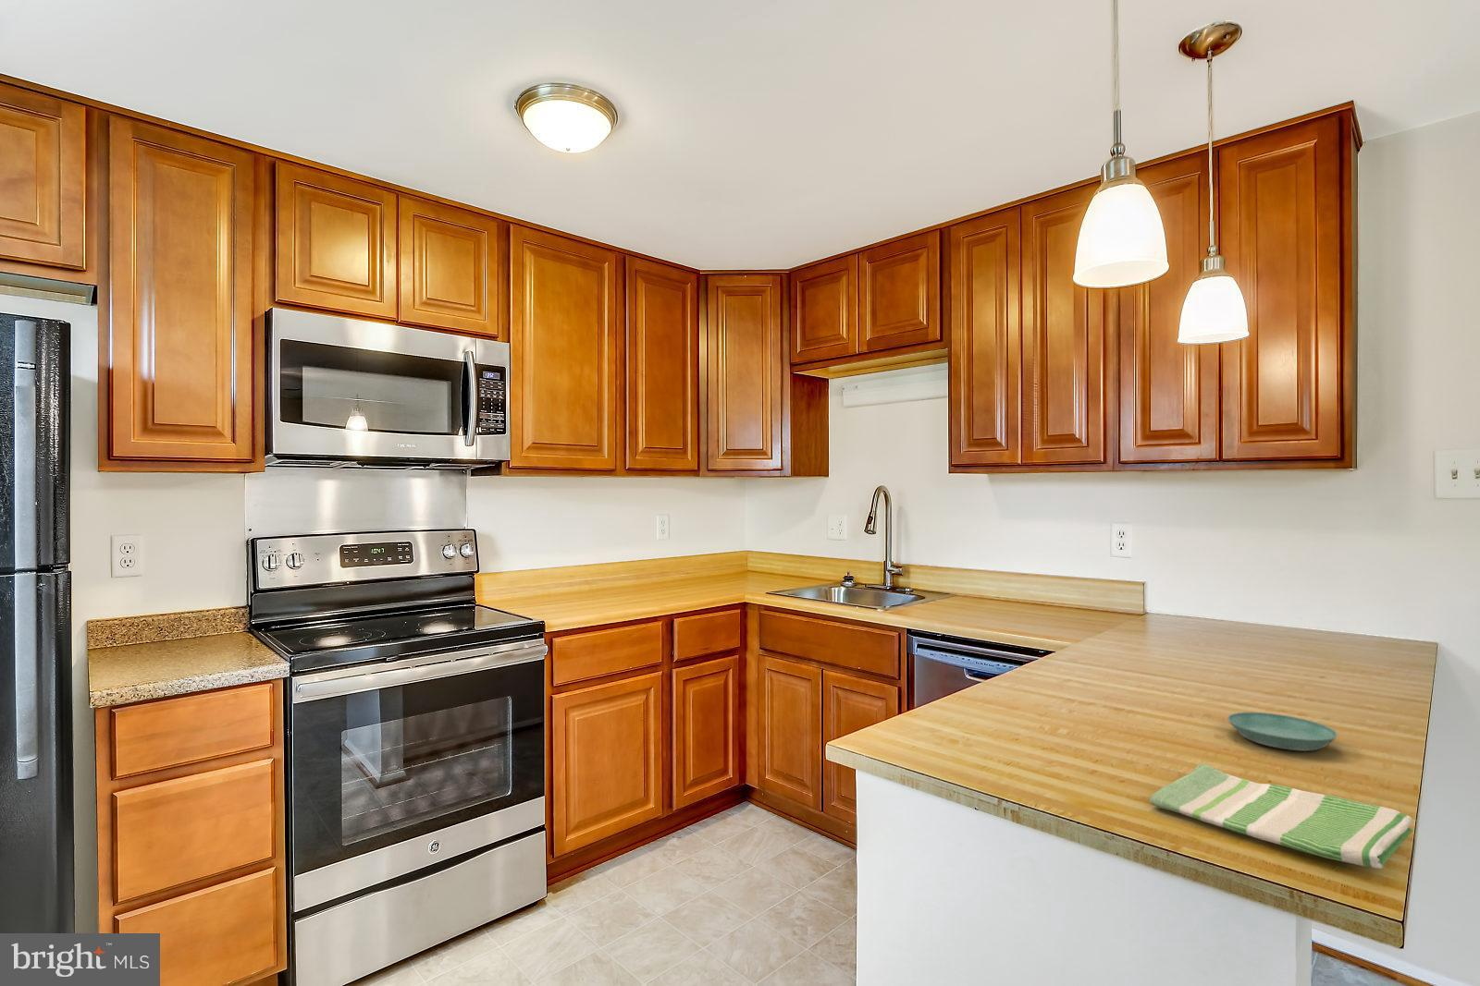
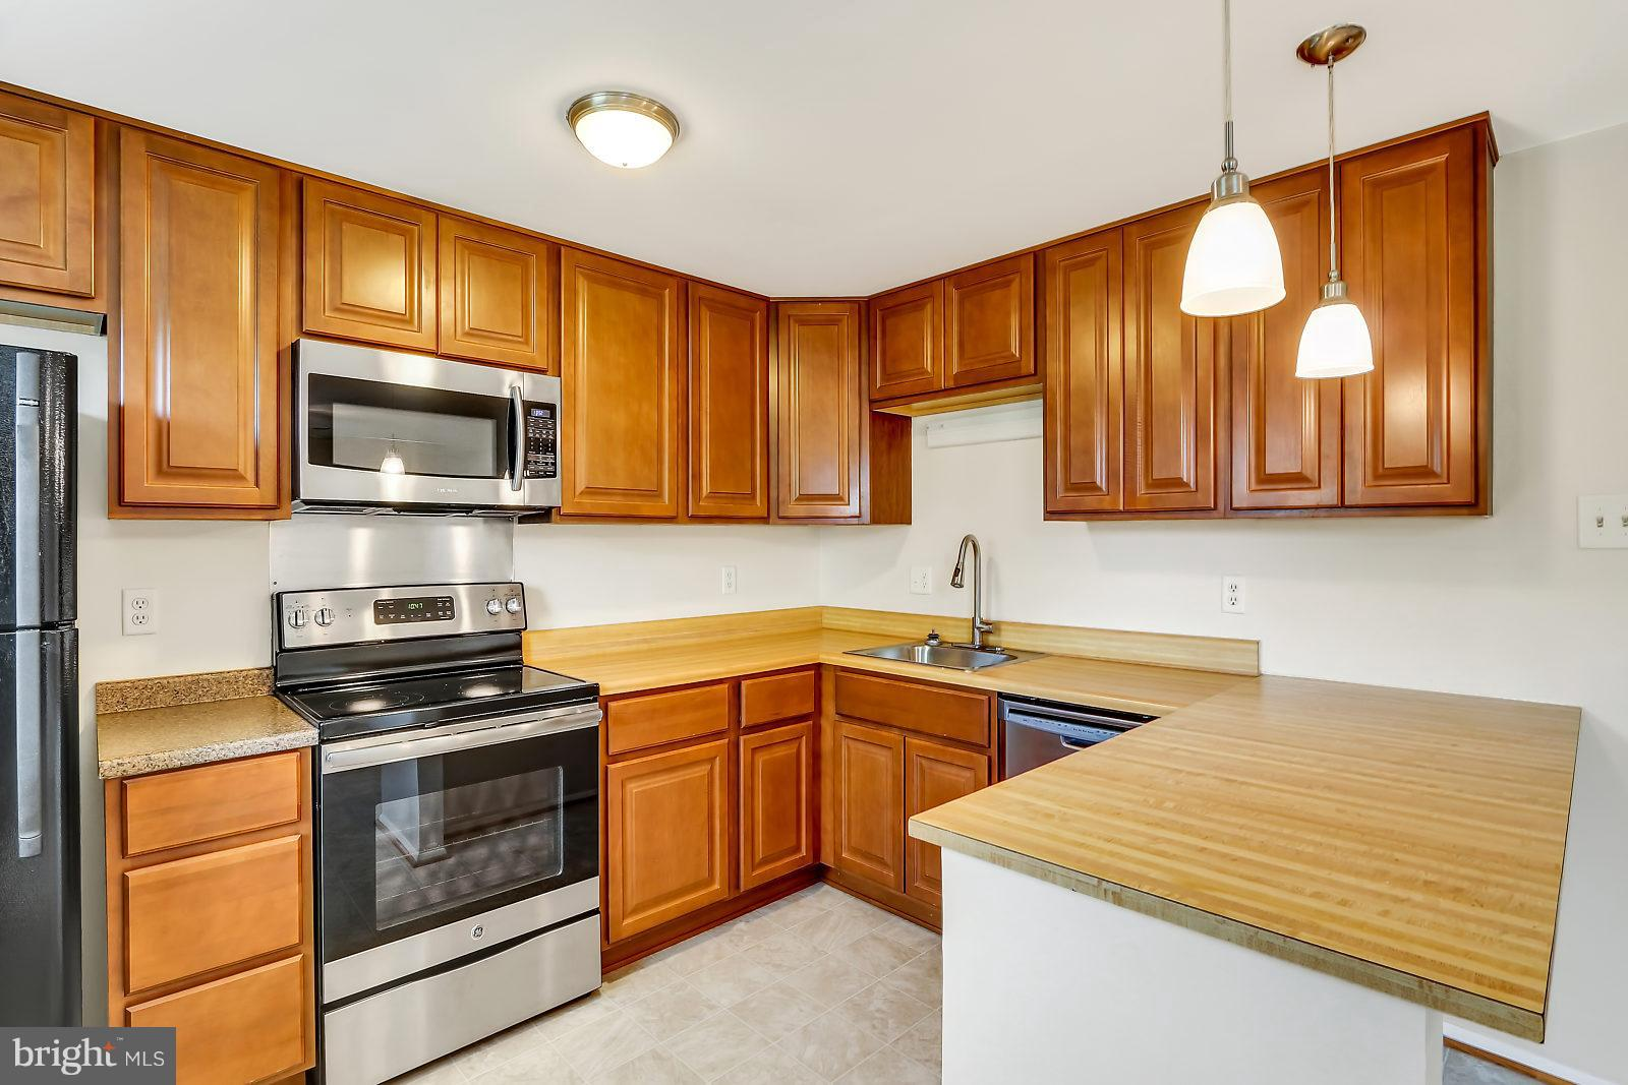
- saucer [1227,712,1338,753]
- dish towel [1149,763,1414,869]
